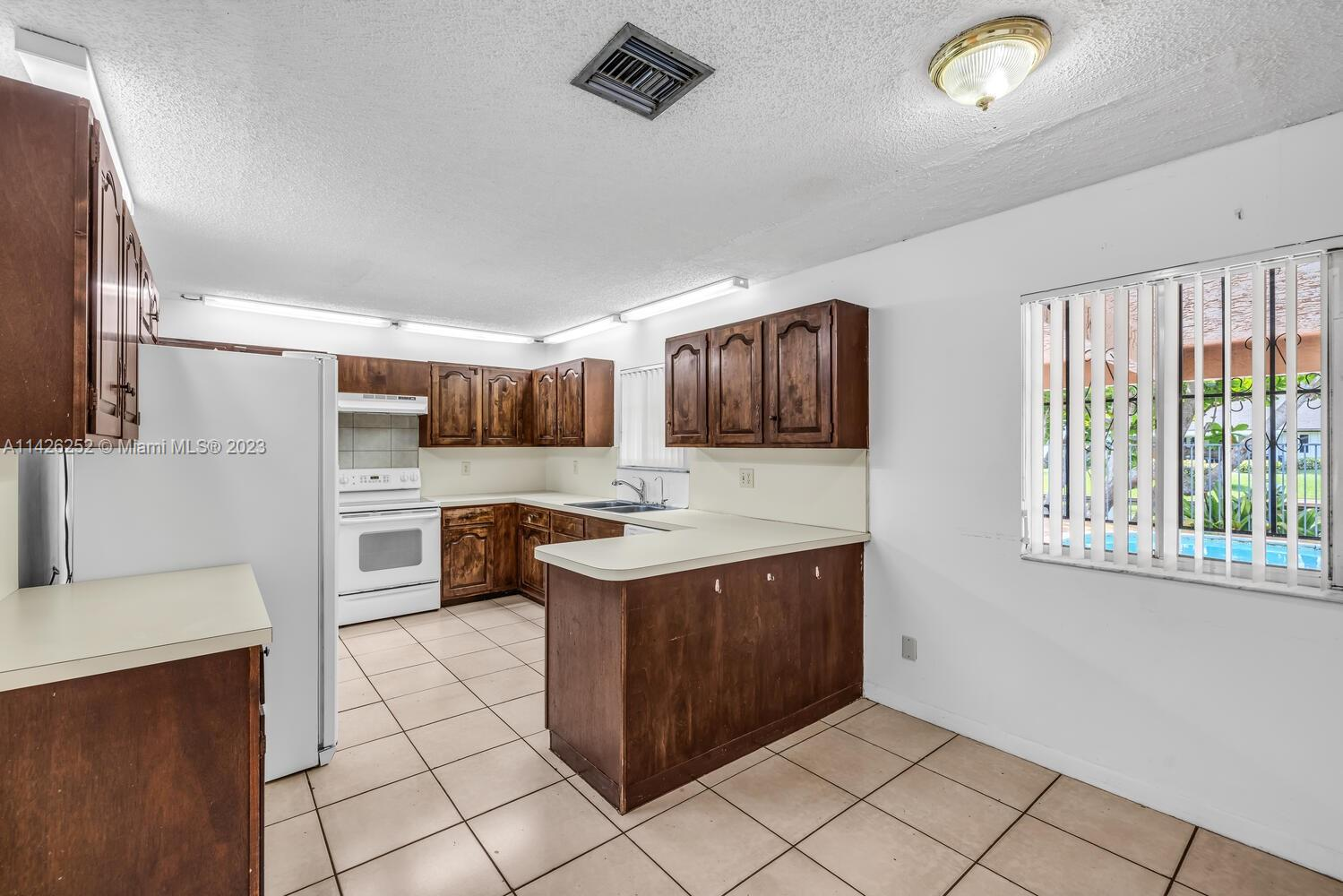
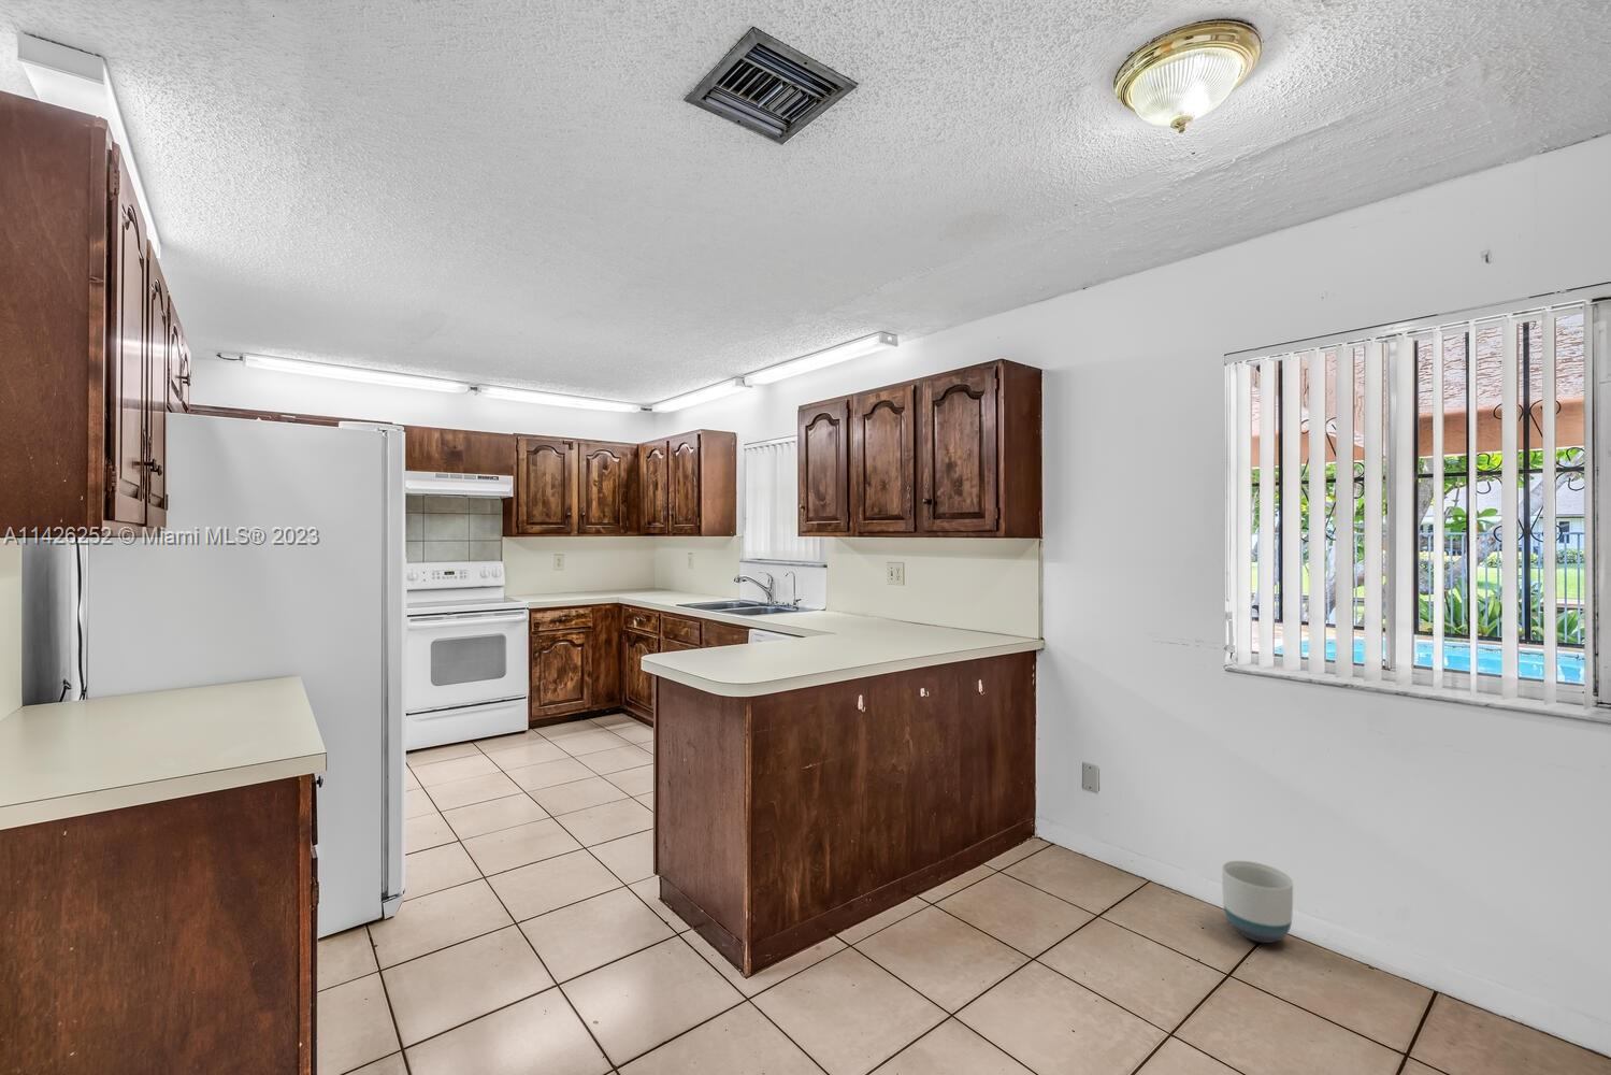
+ planter [1221,860,1294,944]
